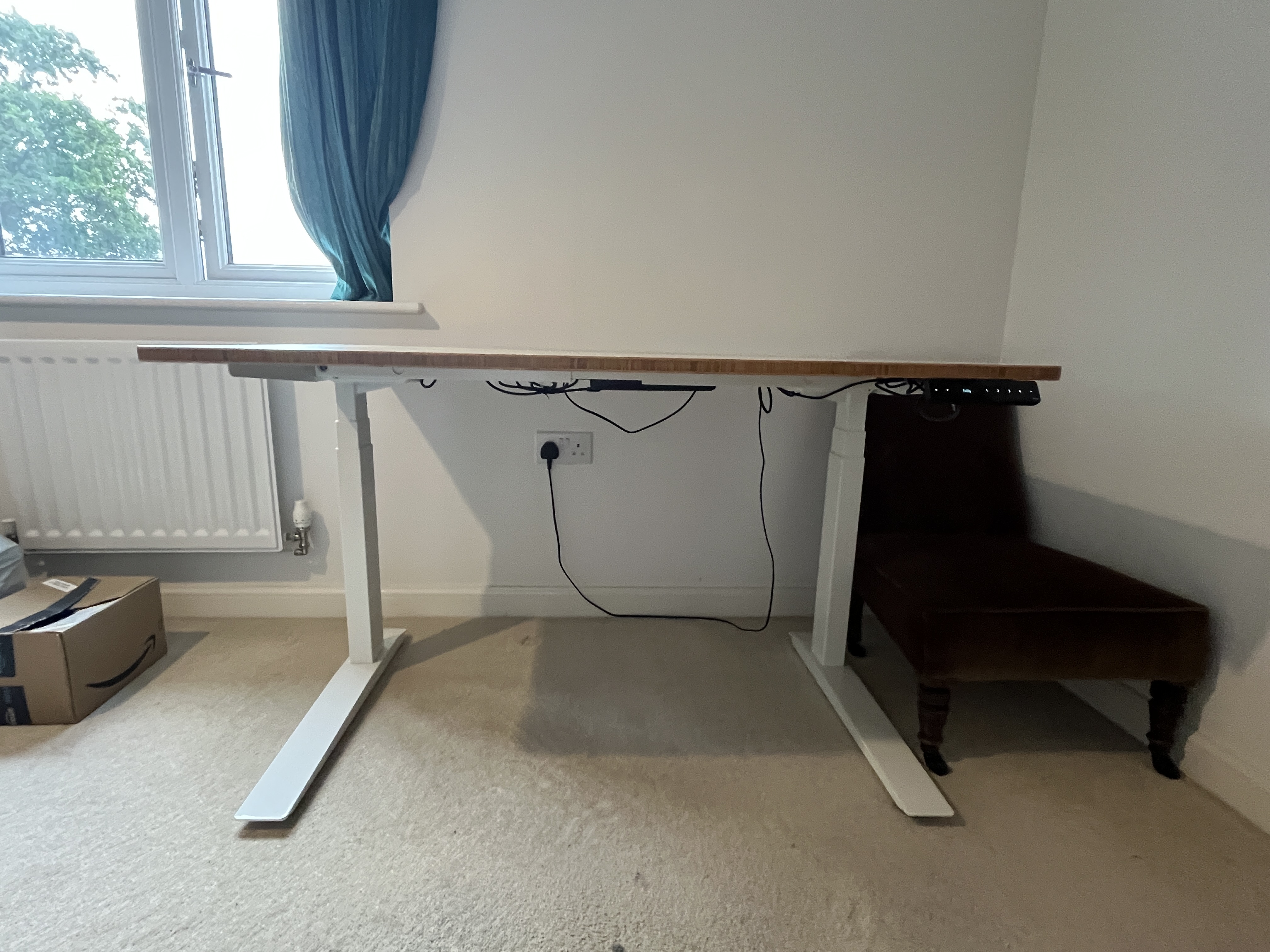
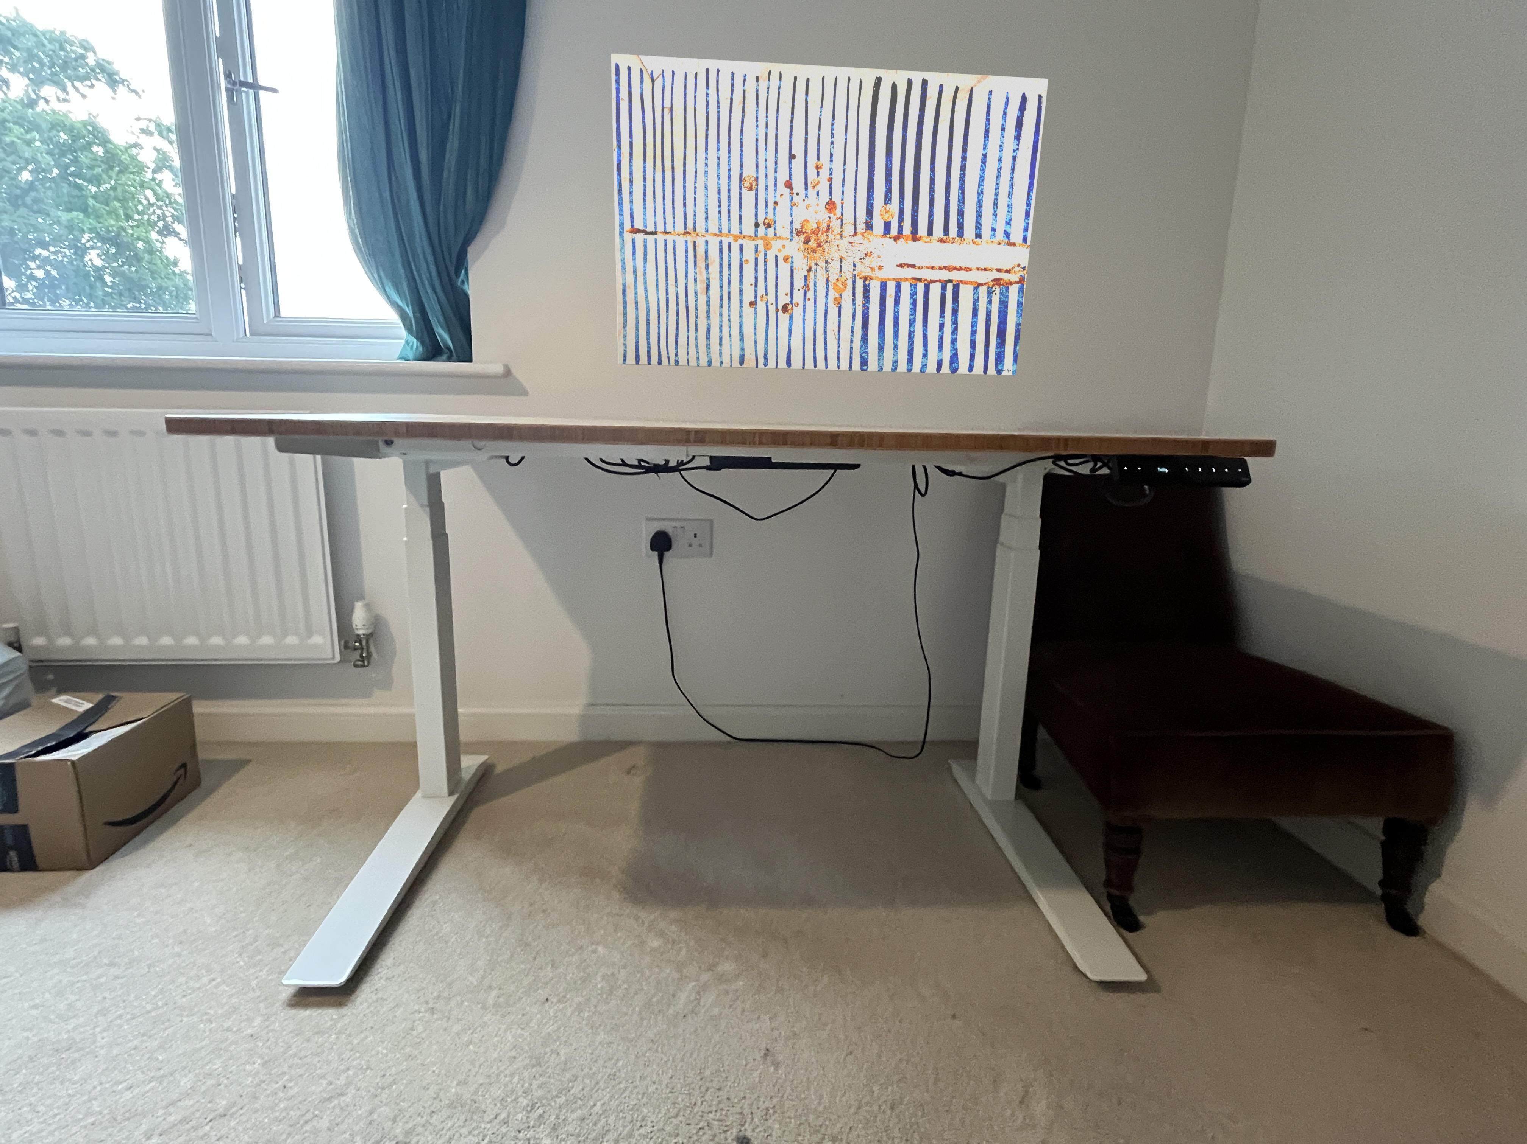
+ wall art [611,53,1048,376]
